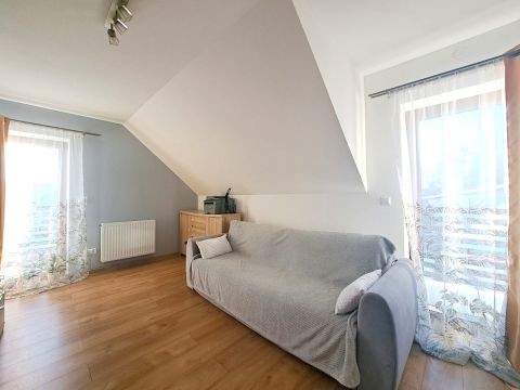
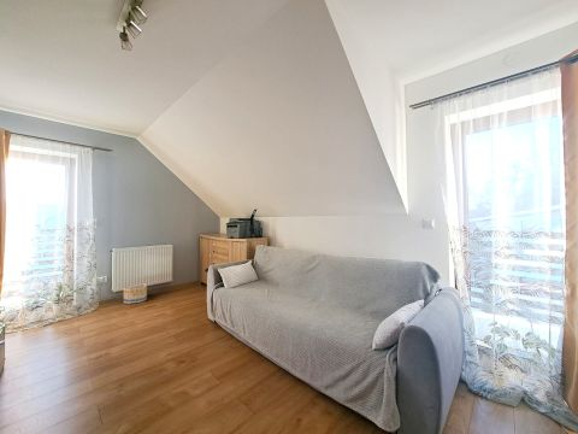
+ basket [122,282,148,305]
